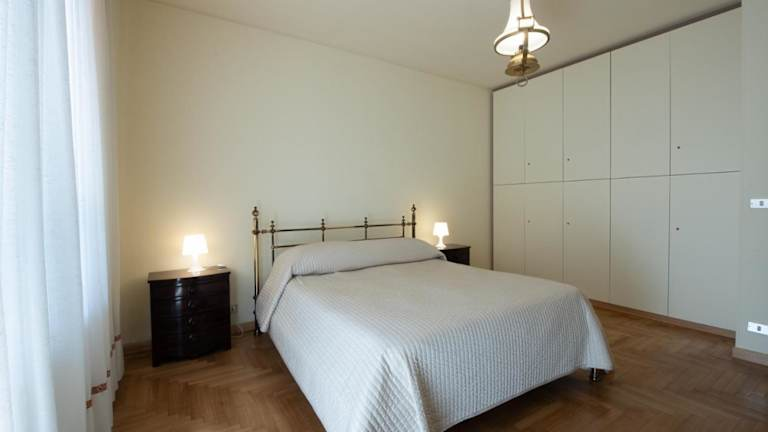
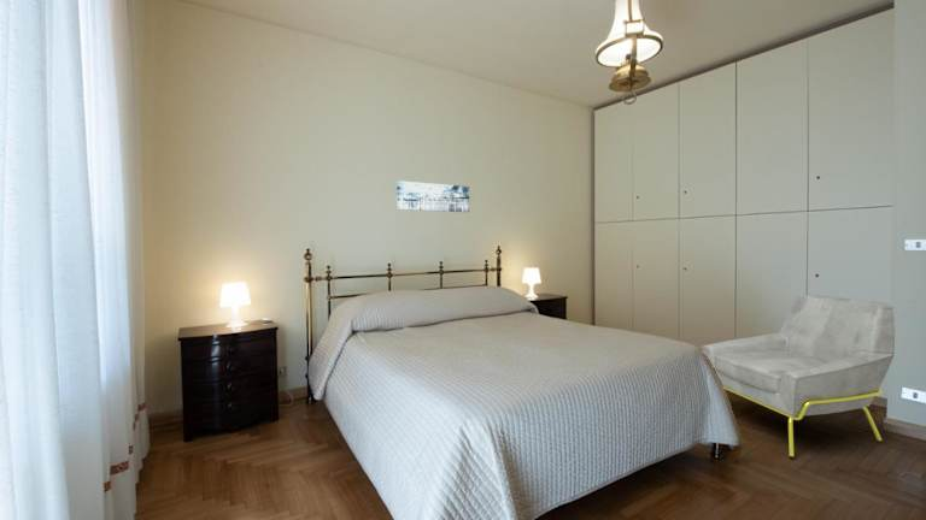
+ wall art [395,179,470,213]
+ armchair [701,294,896,460]
